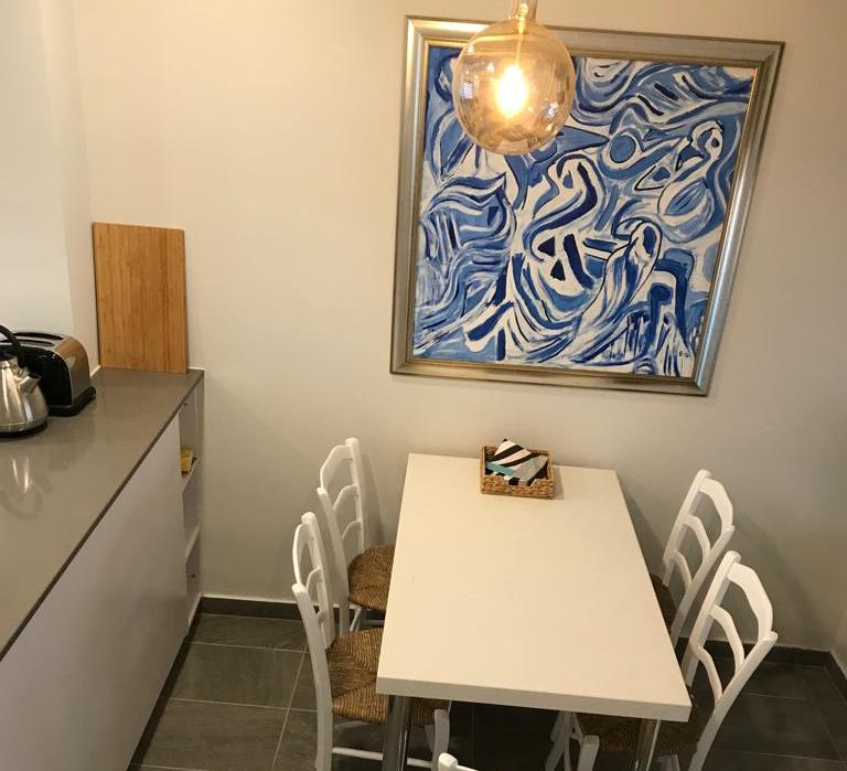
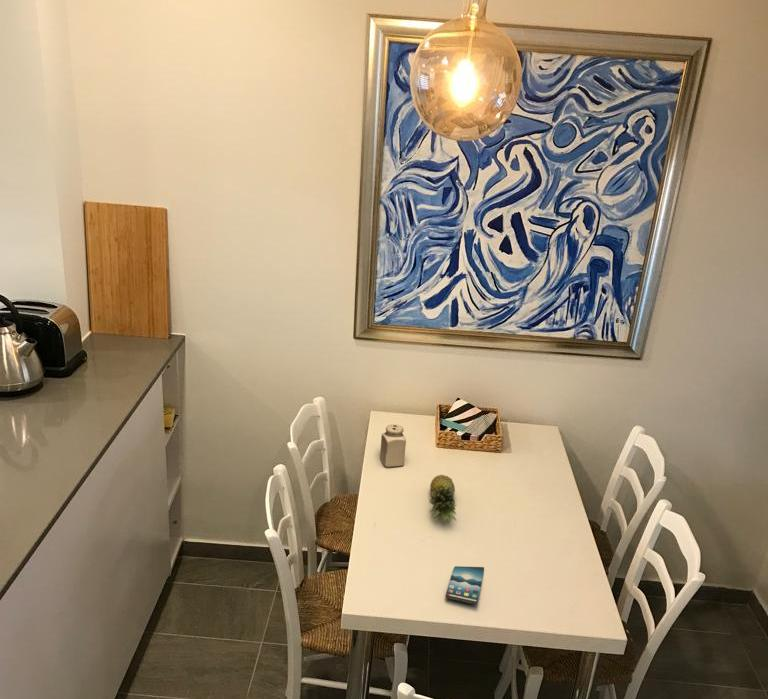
+ smartphone [444,565,485,605]
+ salt shaker [379,423,407,468]
+ fruit [428,474,458,525]
